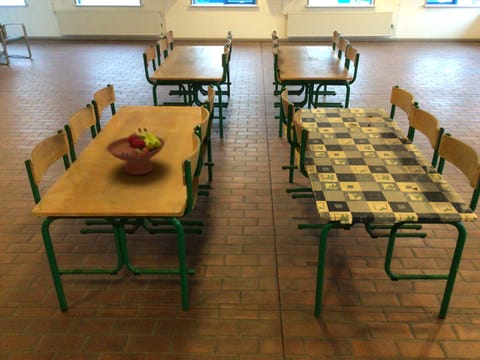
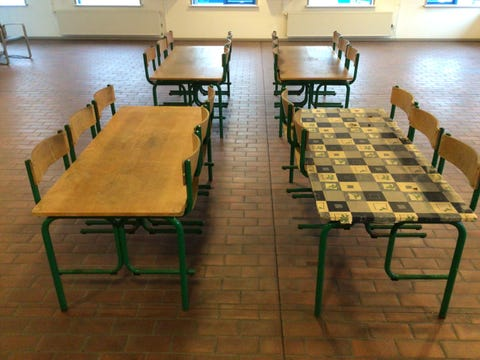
- fruit bowl [105,127,166,176]
